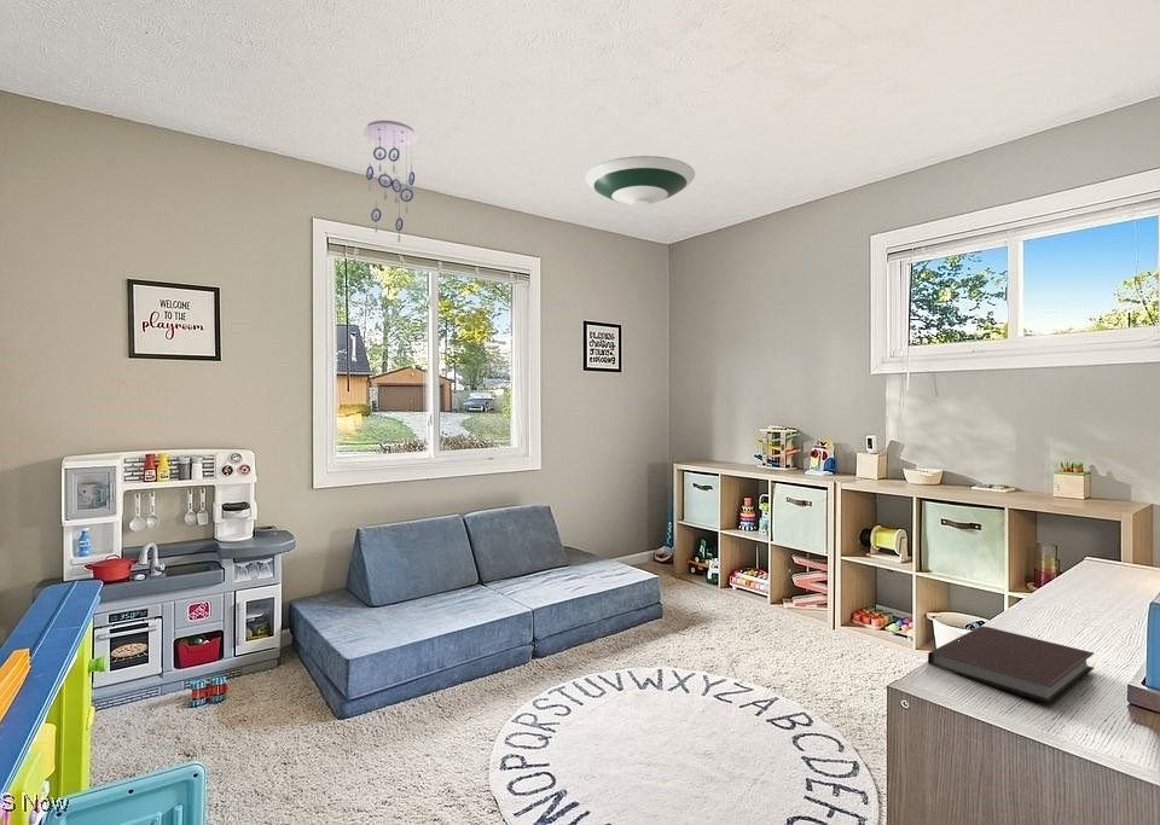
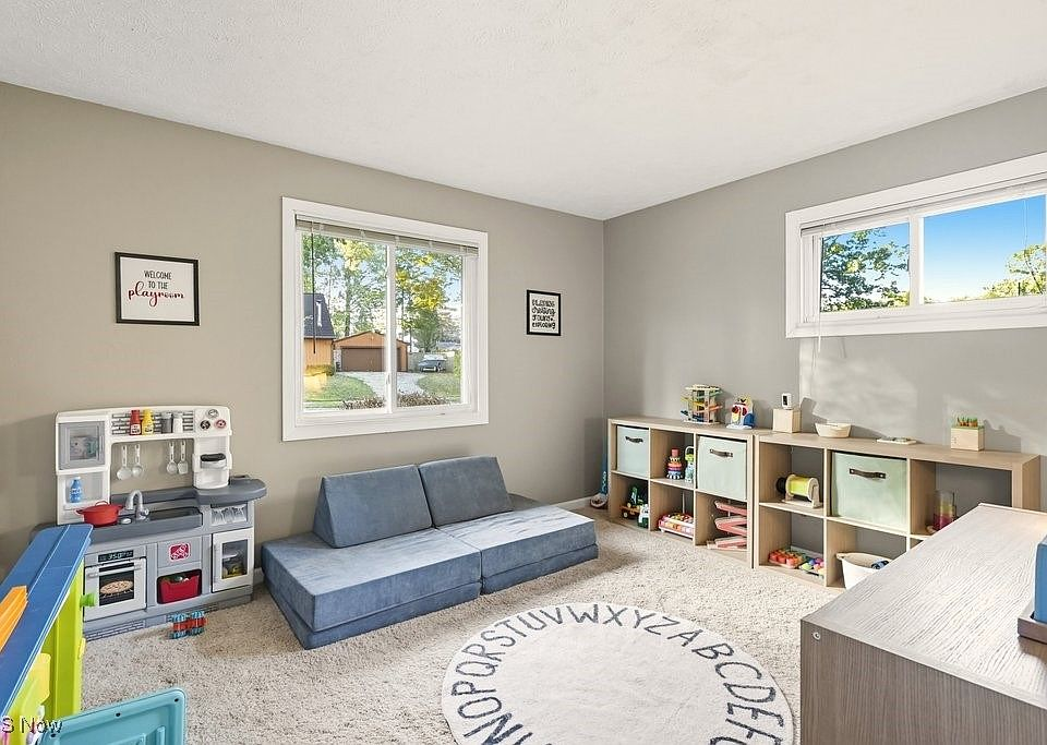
- notebook [927,626,1095,704]
- ceiling mobile [362,120,419,244]
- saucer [585,155,696,209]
